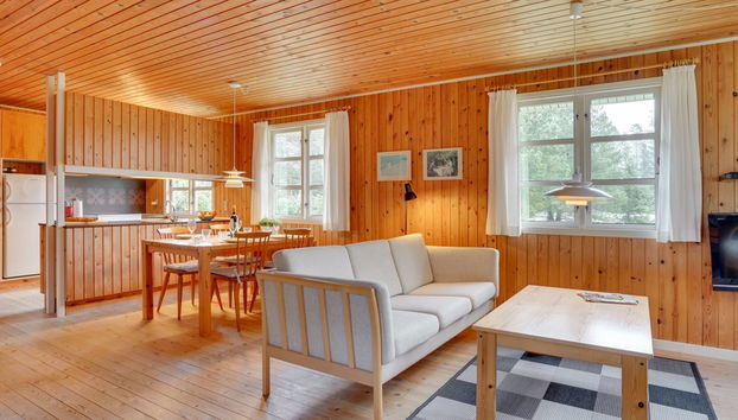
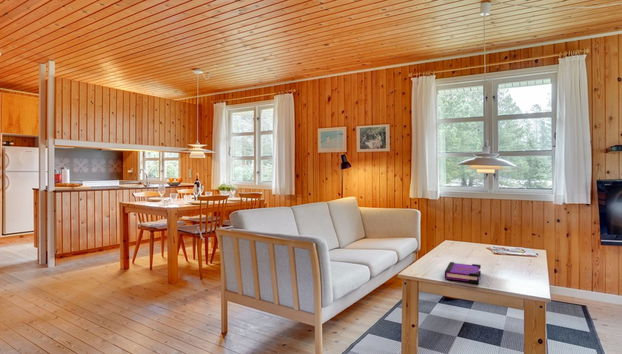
+ board game [444,261,482,285]
